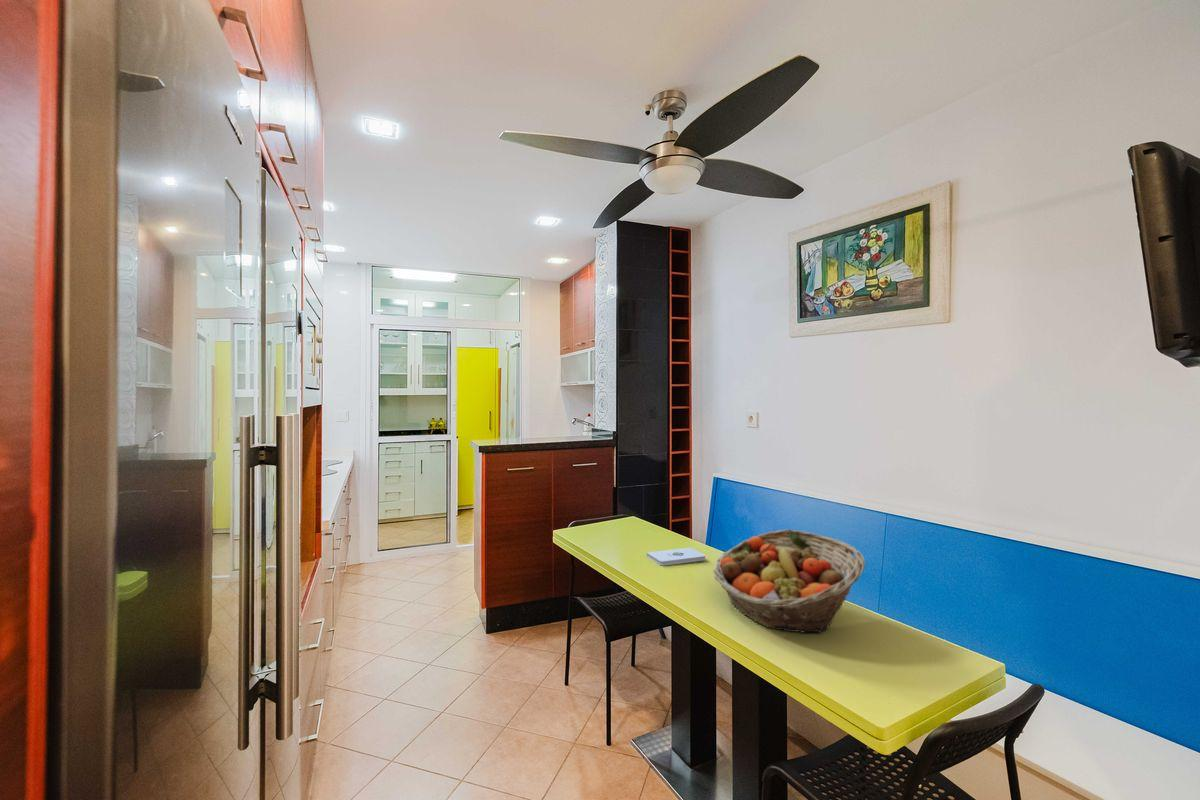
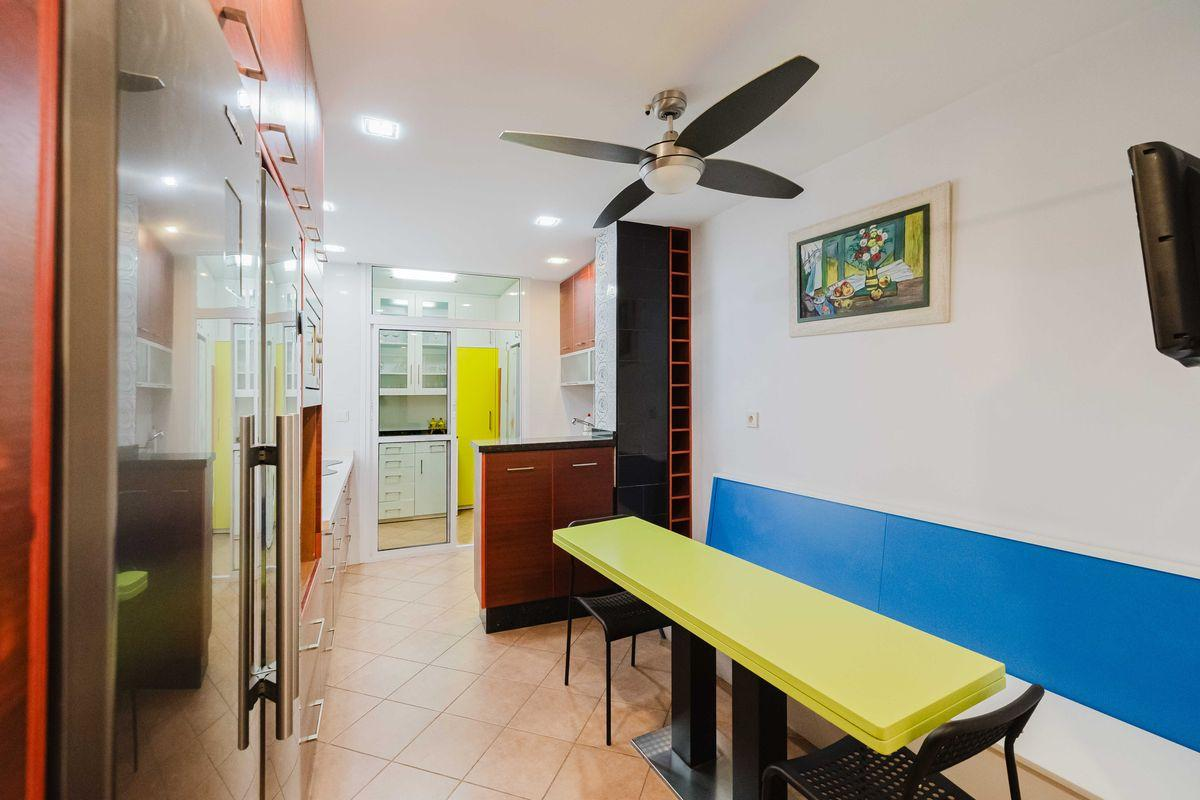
- fruit basket [712,528,866,634]
- notepad [646,547,707,567]
